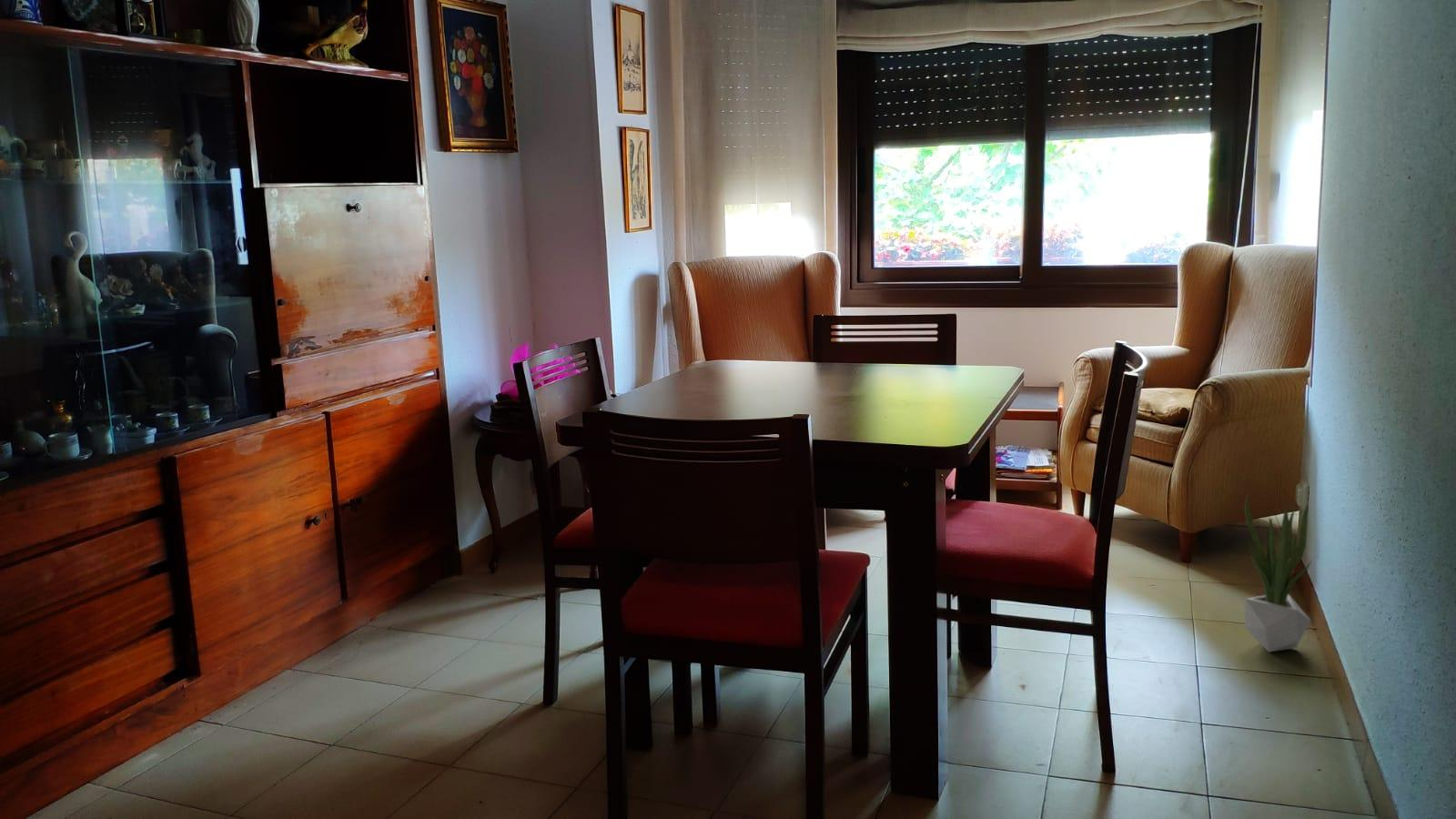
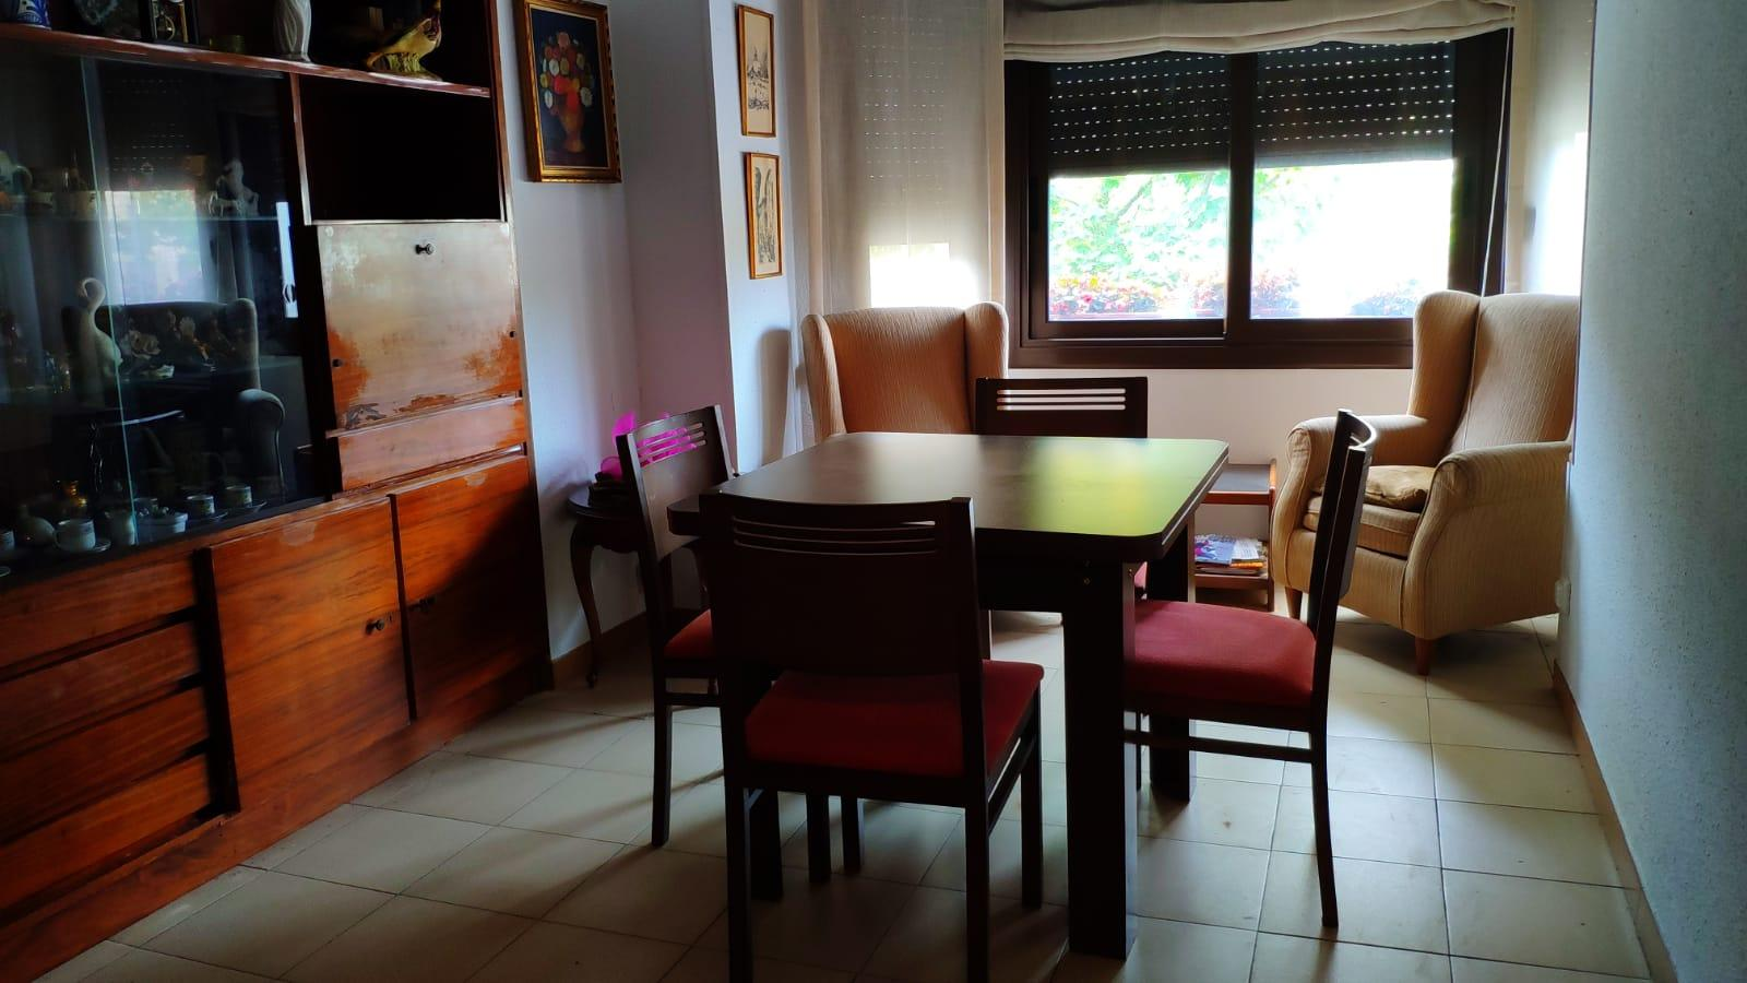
- potted plant [1244,494,1313,653]
